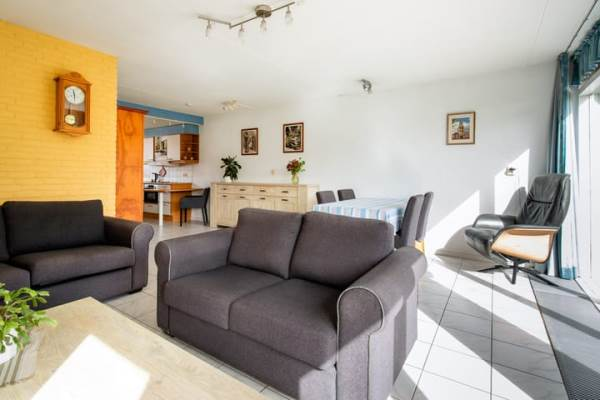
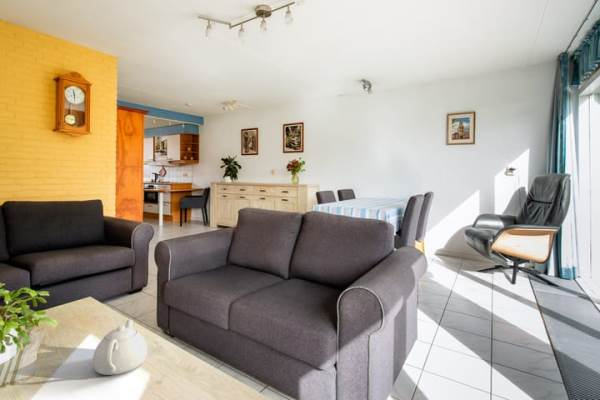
+ teapot [92,319,148,376]
